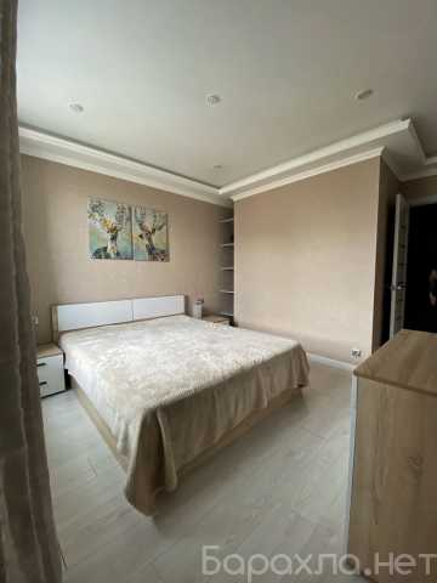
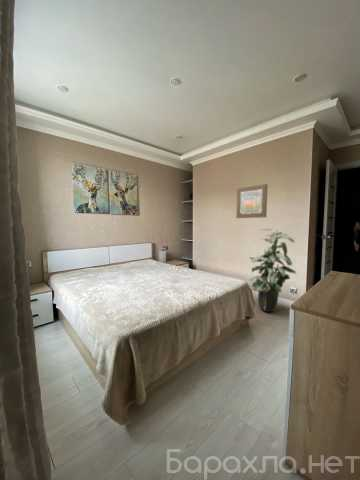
+ indoor plant [248,227,297,313]
+ wall art [235,183,269,219]
